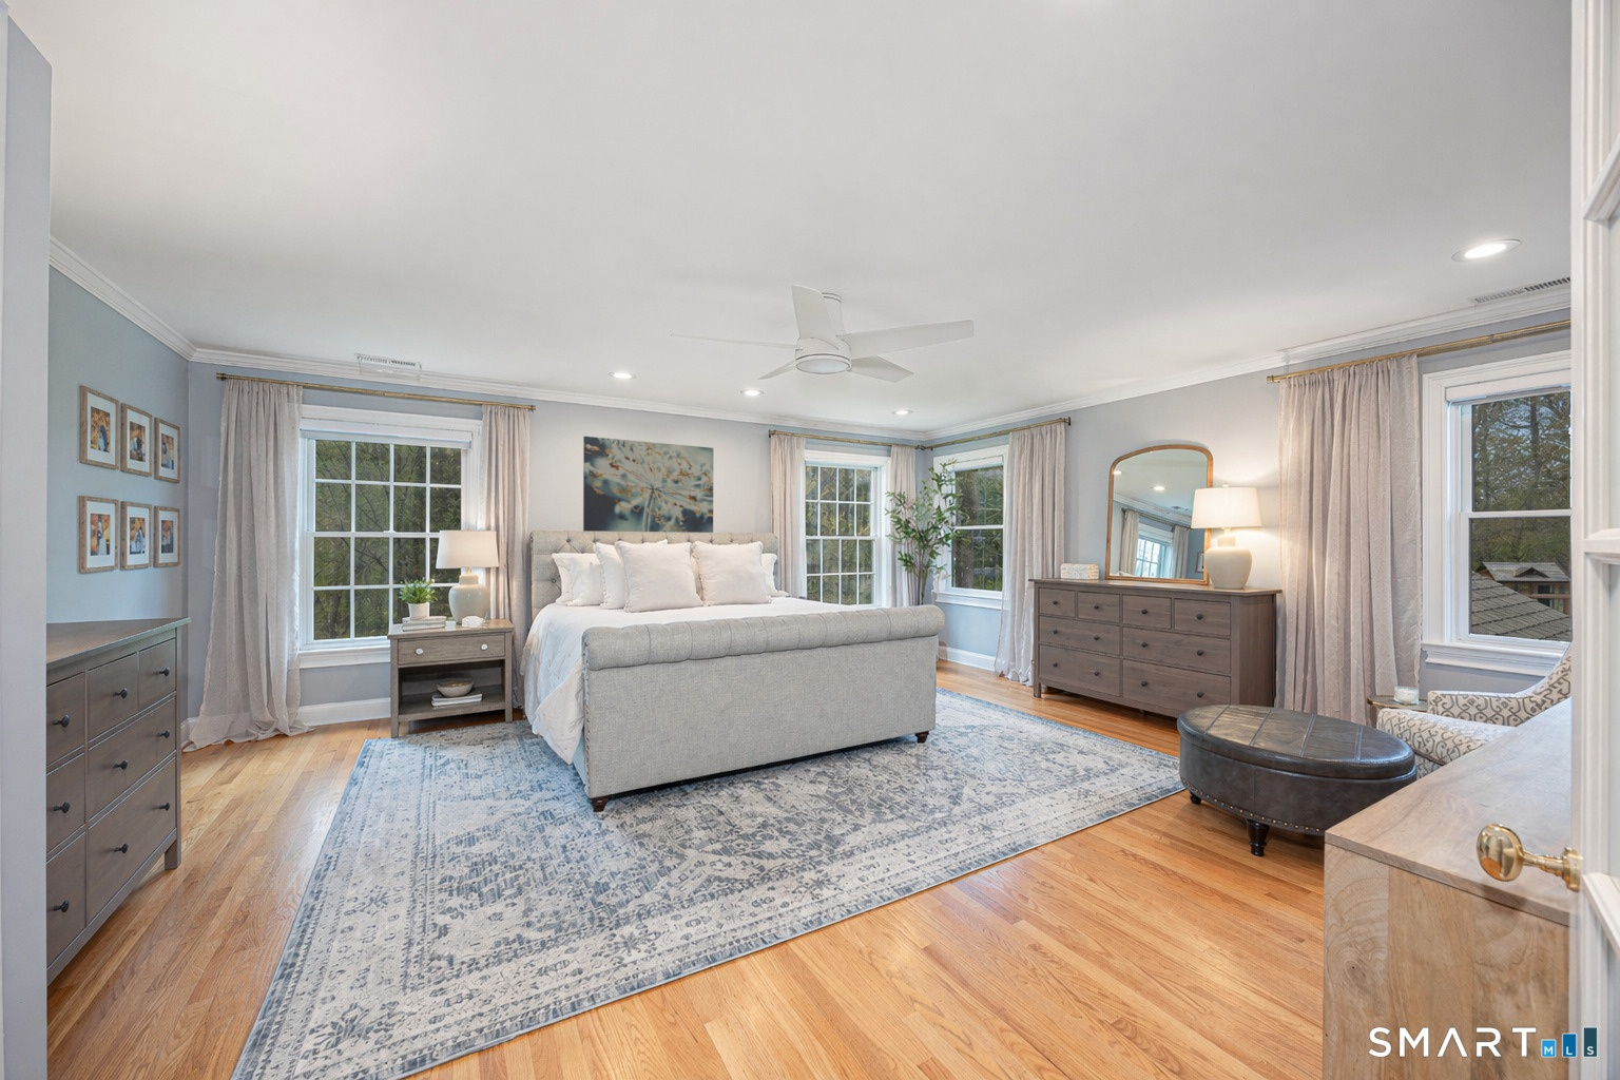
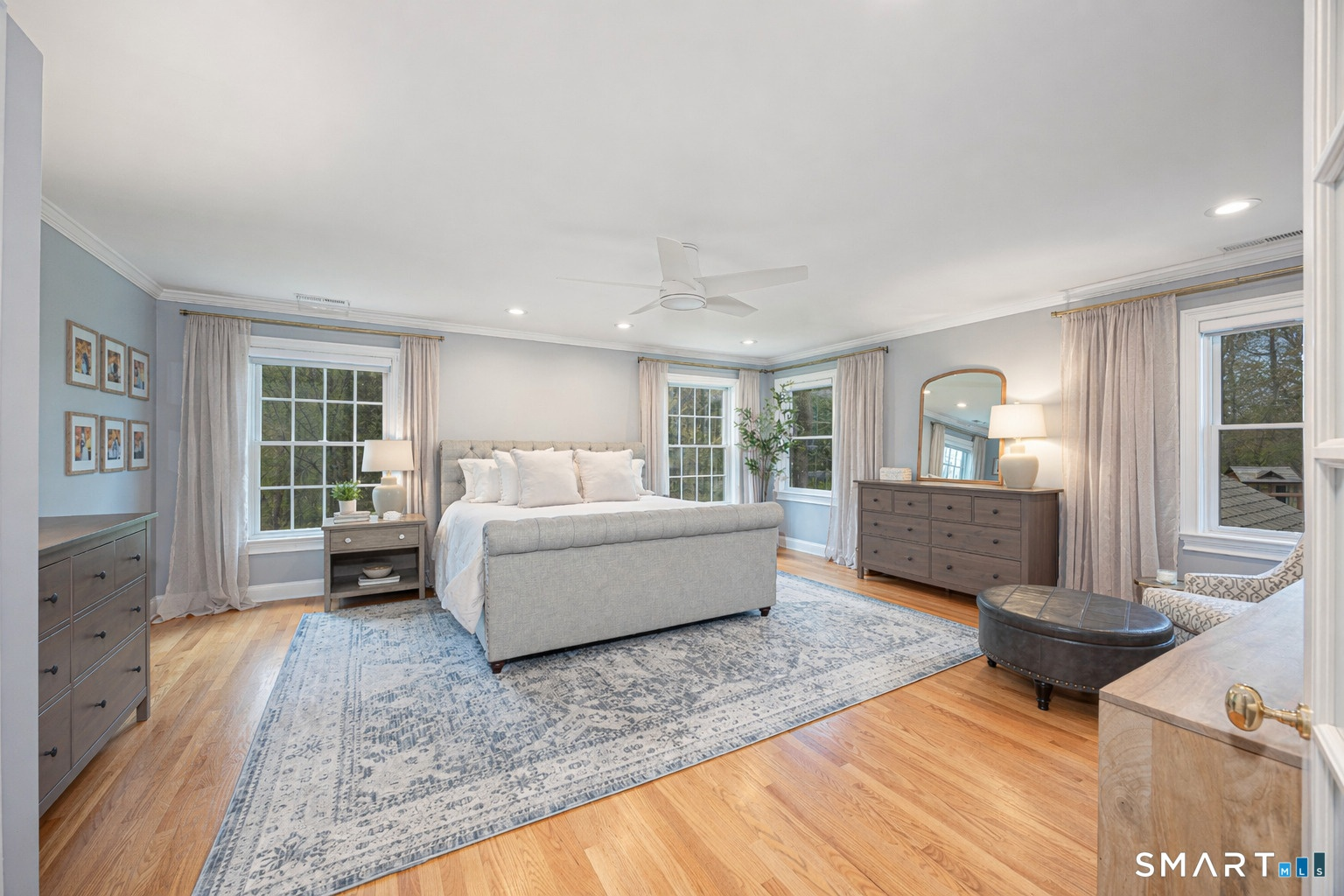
- wall art [582,435,714,534]
